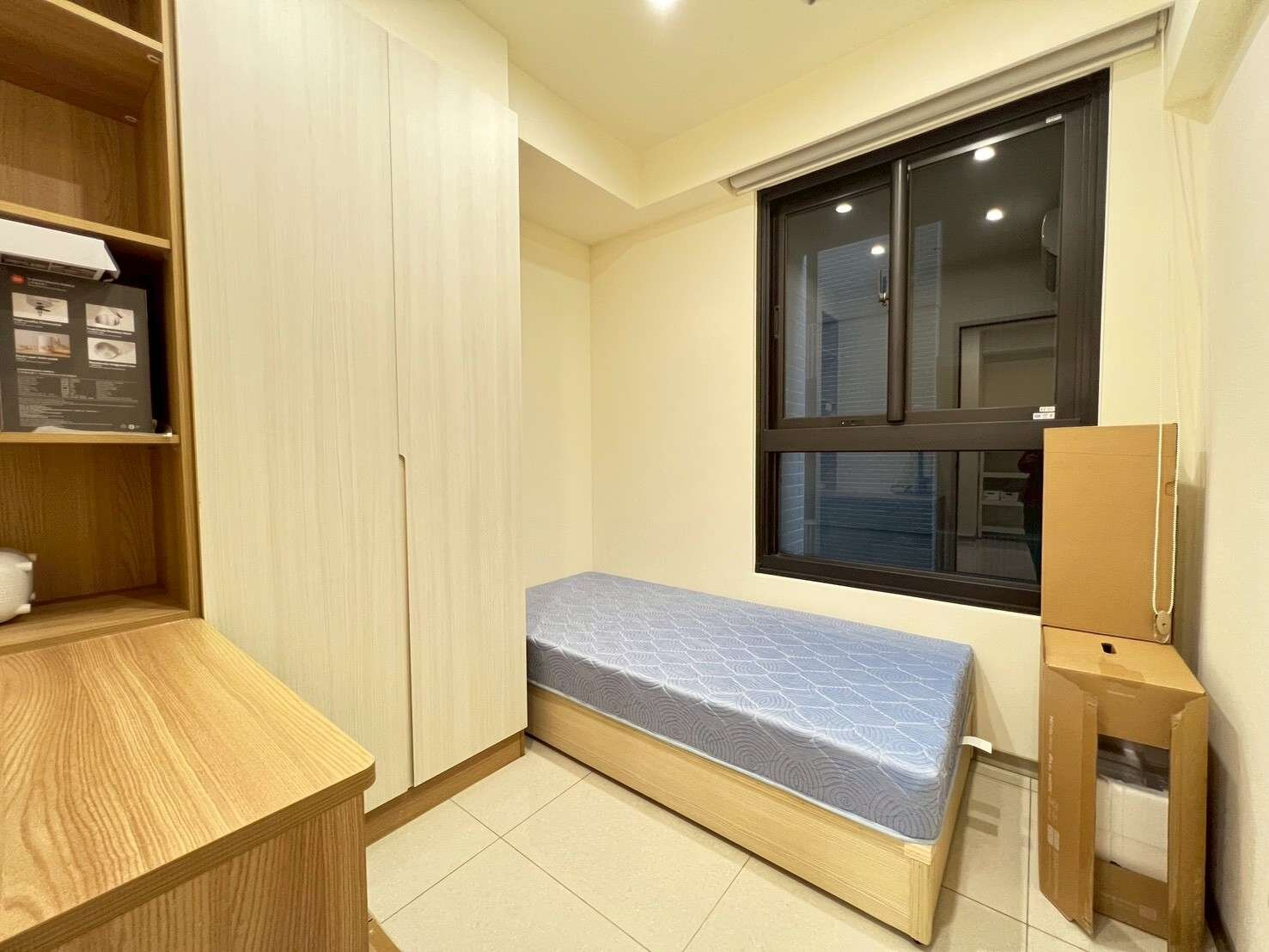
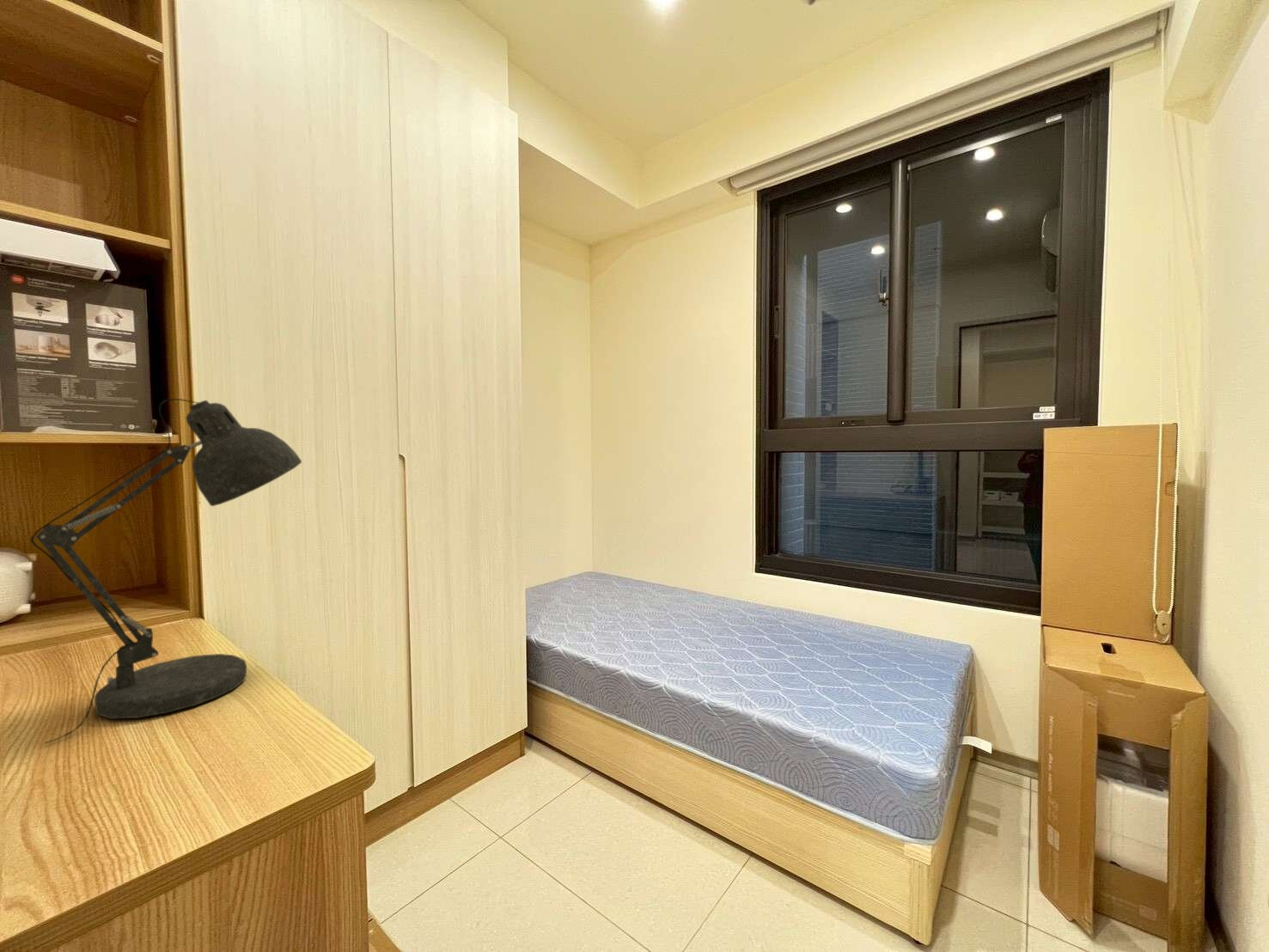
+ desk lamp [30,398,302,745]
